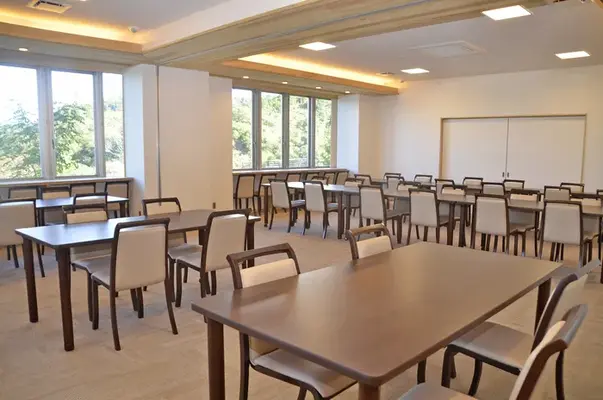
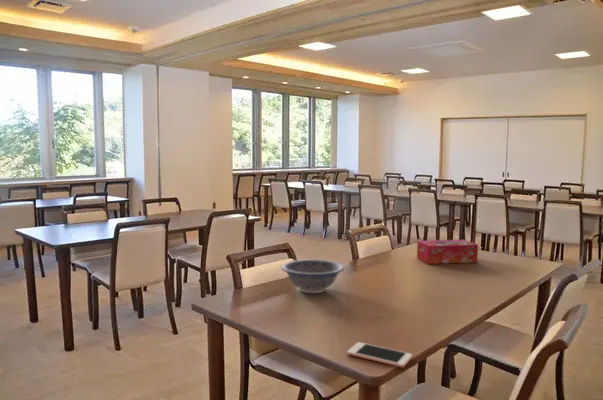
+ decorative bowl [280,258,345,294]
+ cell phone [346,341,413,368]
+ tissue box [416,239,479,265]
